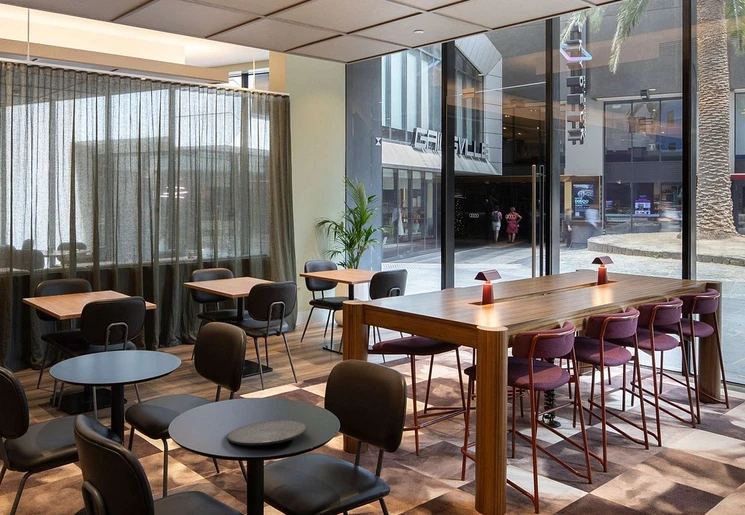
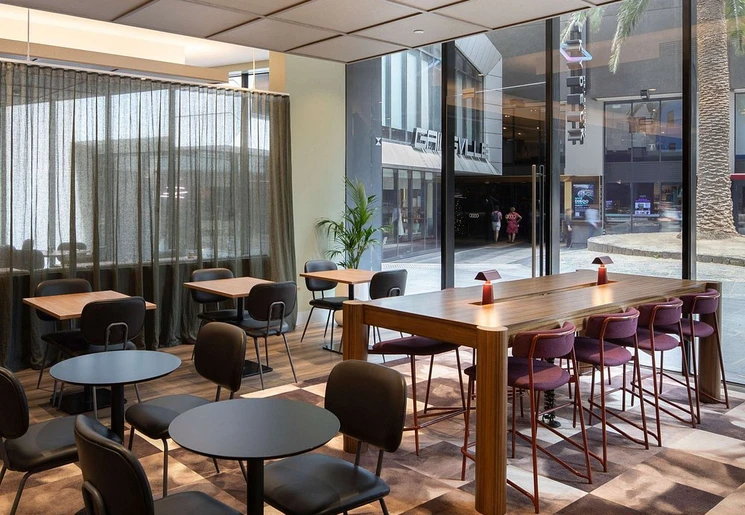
- plate [226,419,308,446]
